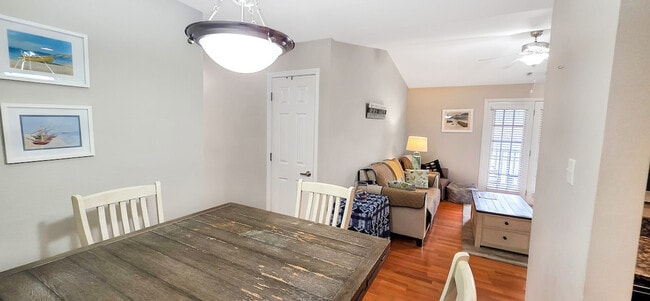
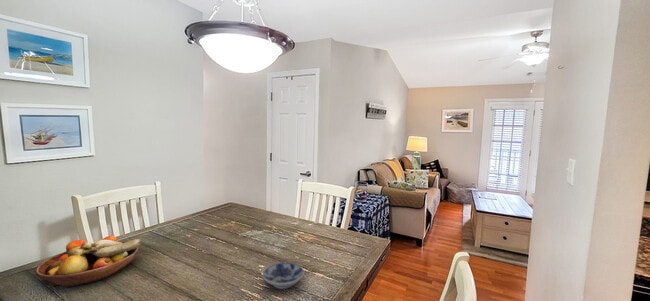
+ bowl [262,262,305,290]
+ fruit bowl [34,234,143,288]
